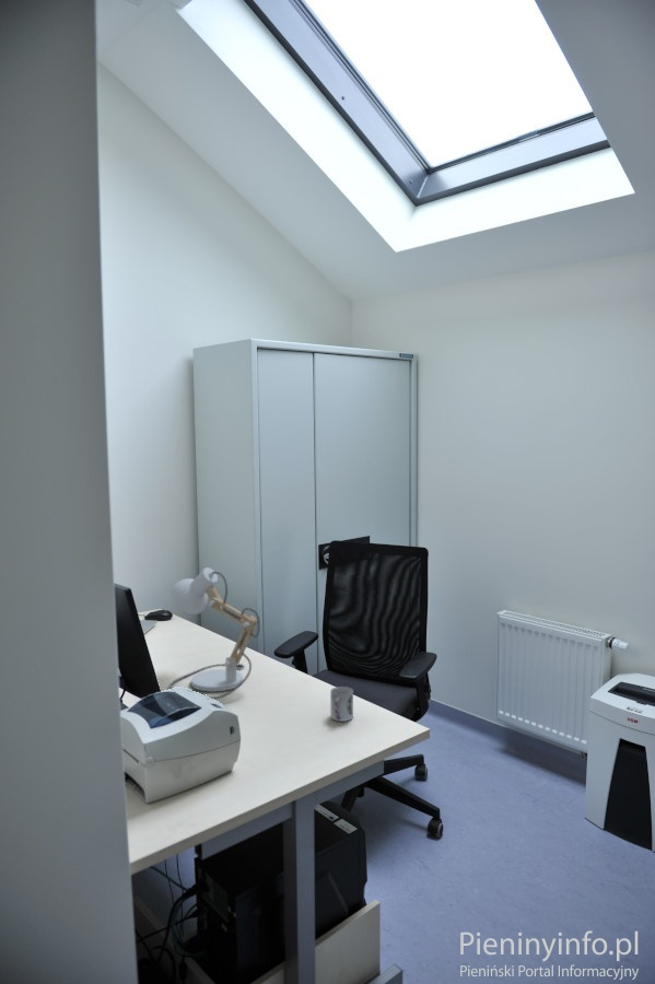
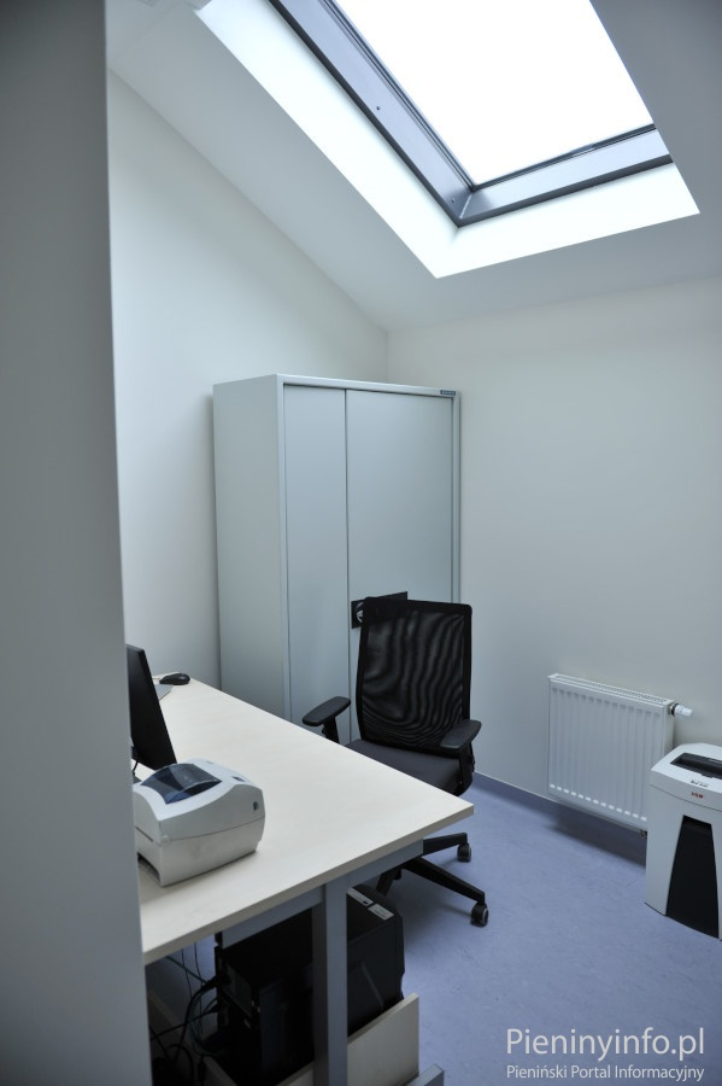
- cup [329,686,354,723]
- desk lamp [168,566,261,701]
